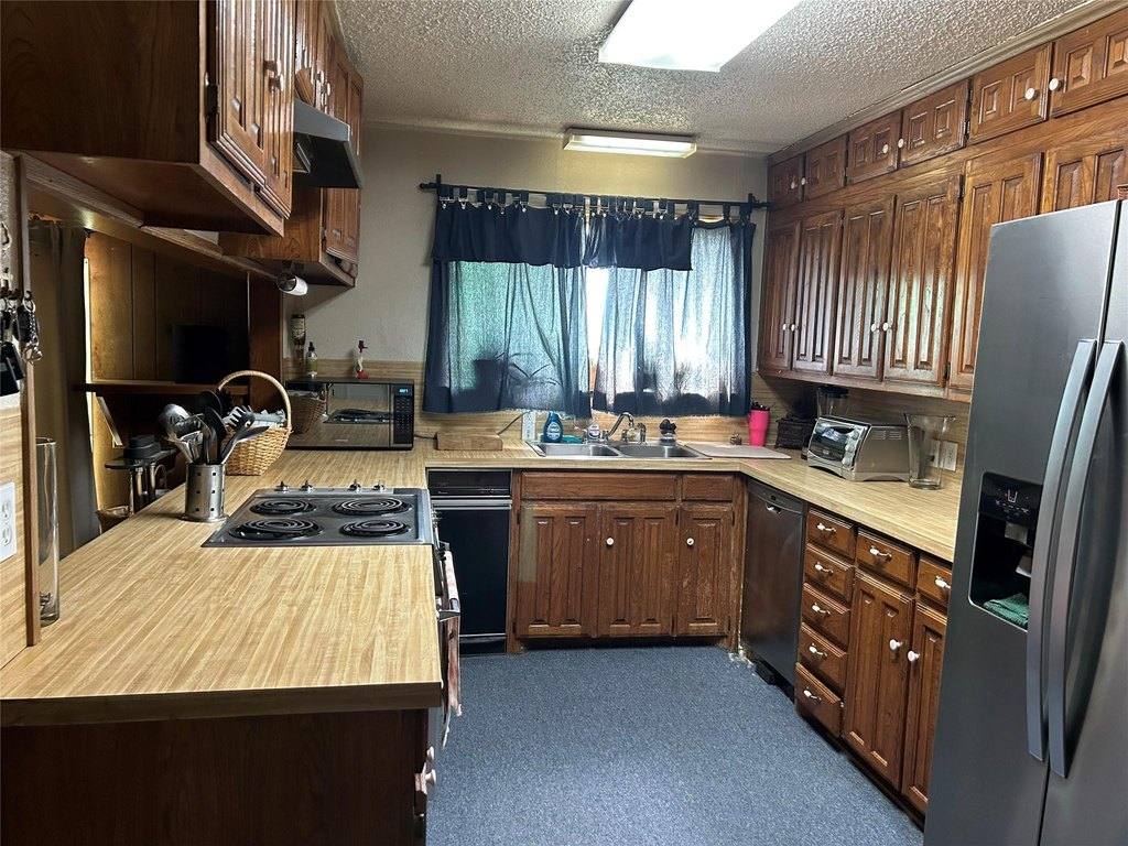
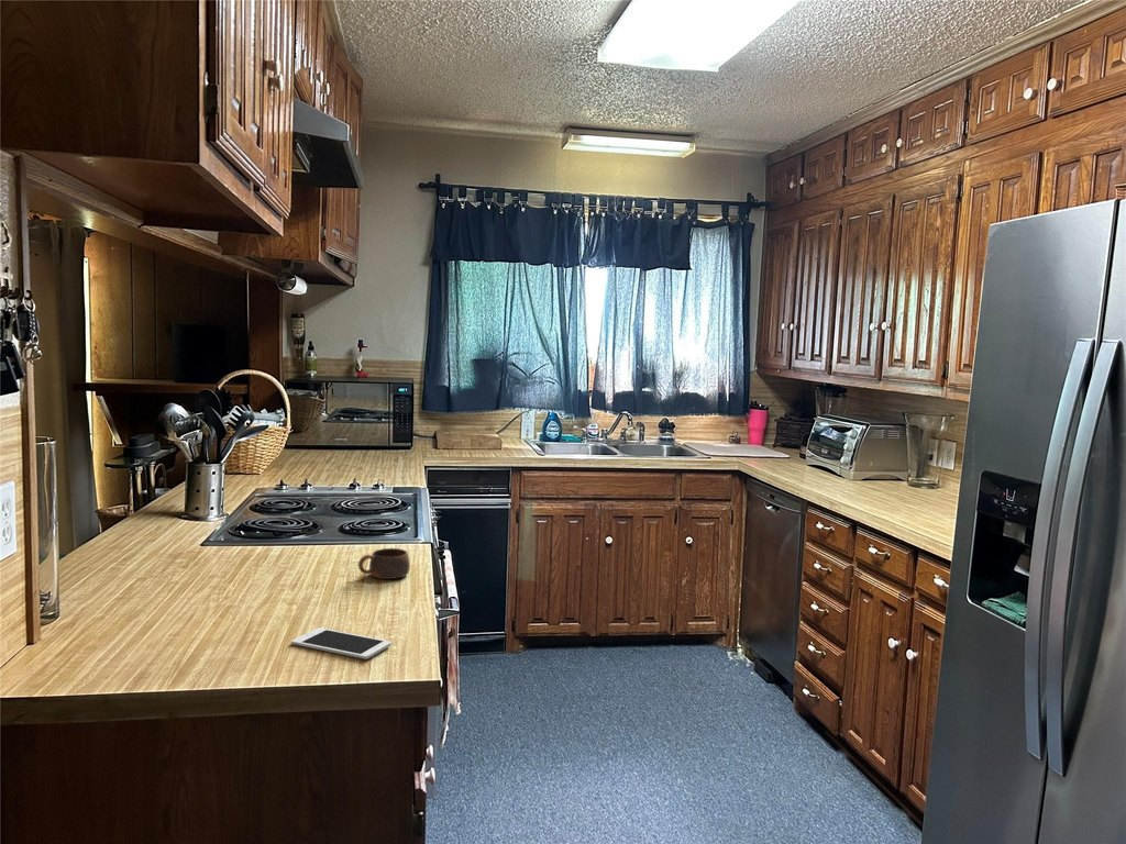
+ cell phone [290,626,393,660]
+ cup [357,547,411,580]
